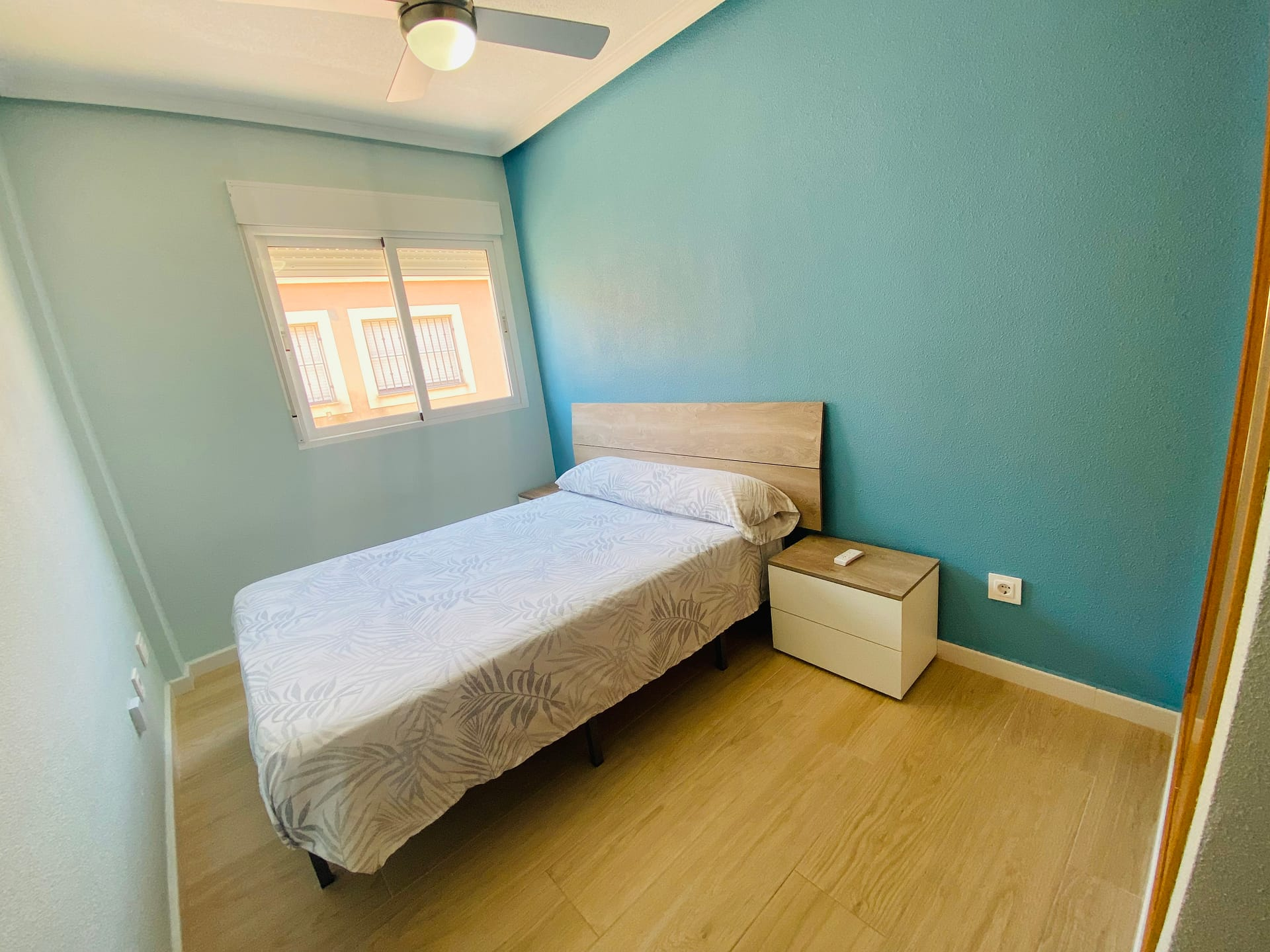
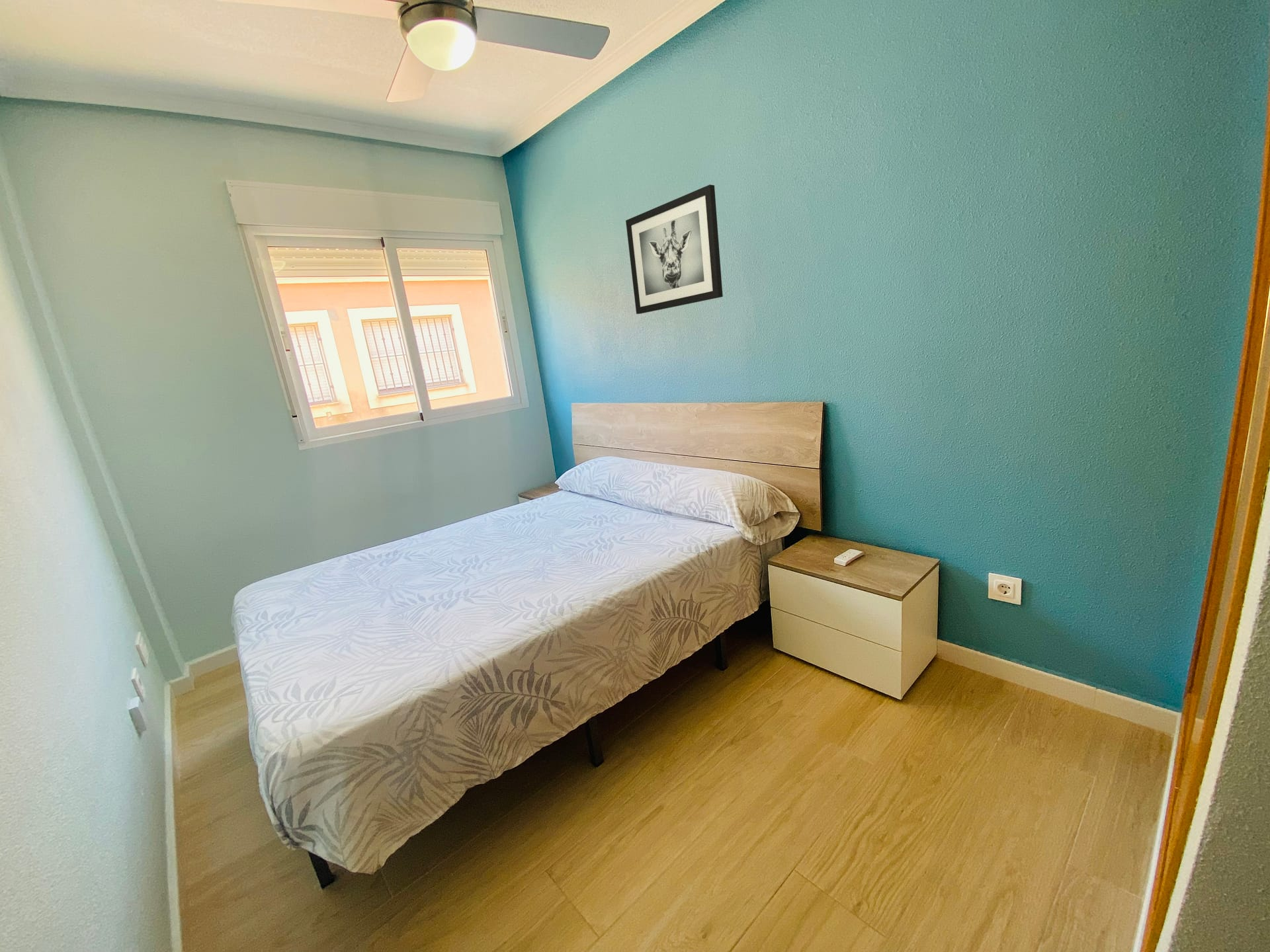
+ wall art [625,184,724,315]
